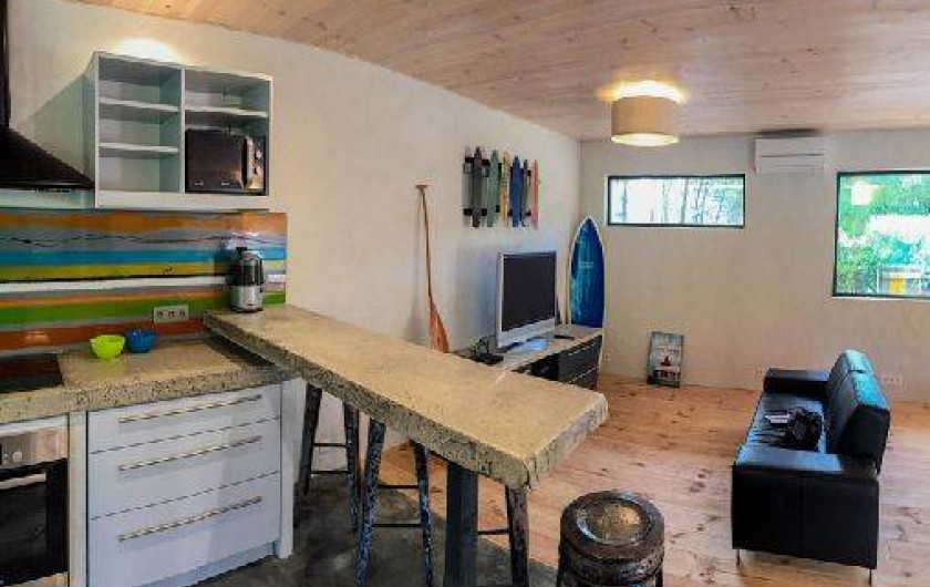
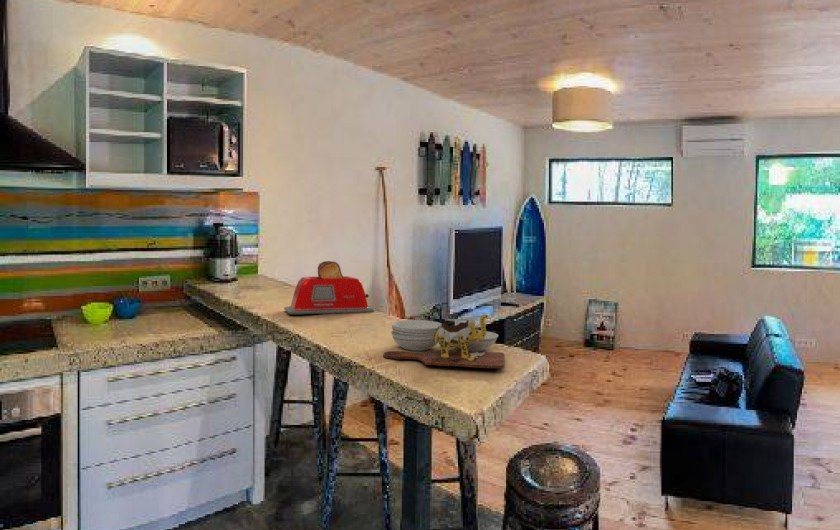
+ toaster [283,260,376,315]
+ cutting board [382,313,506,369]
